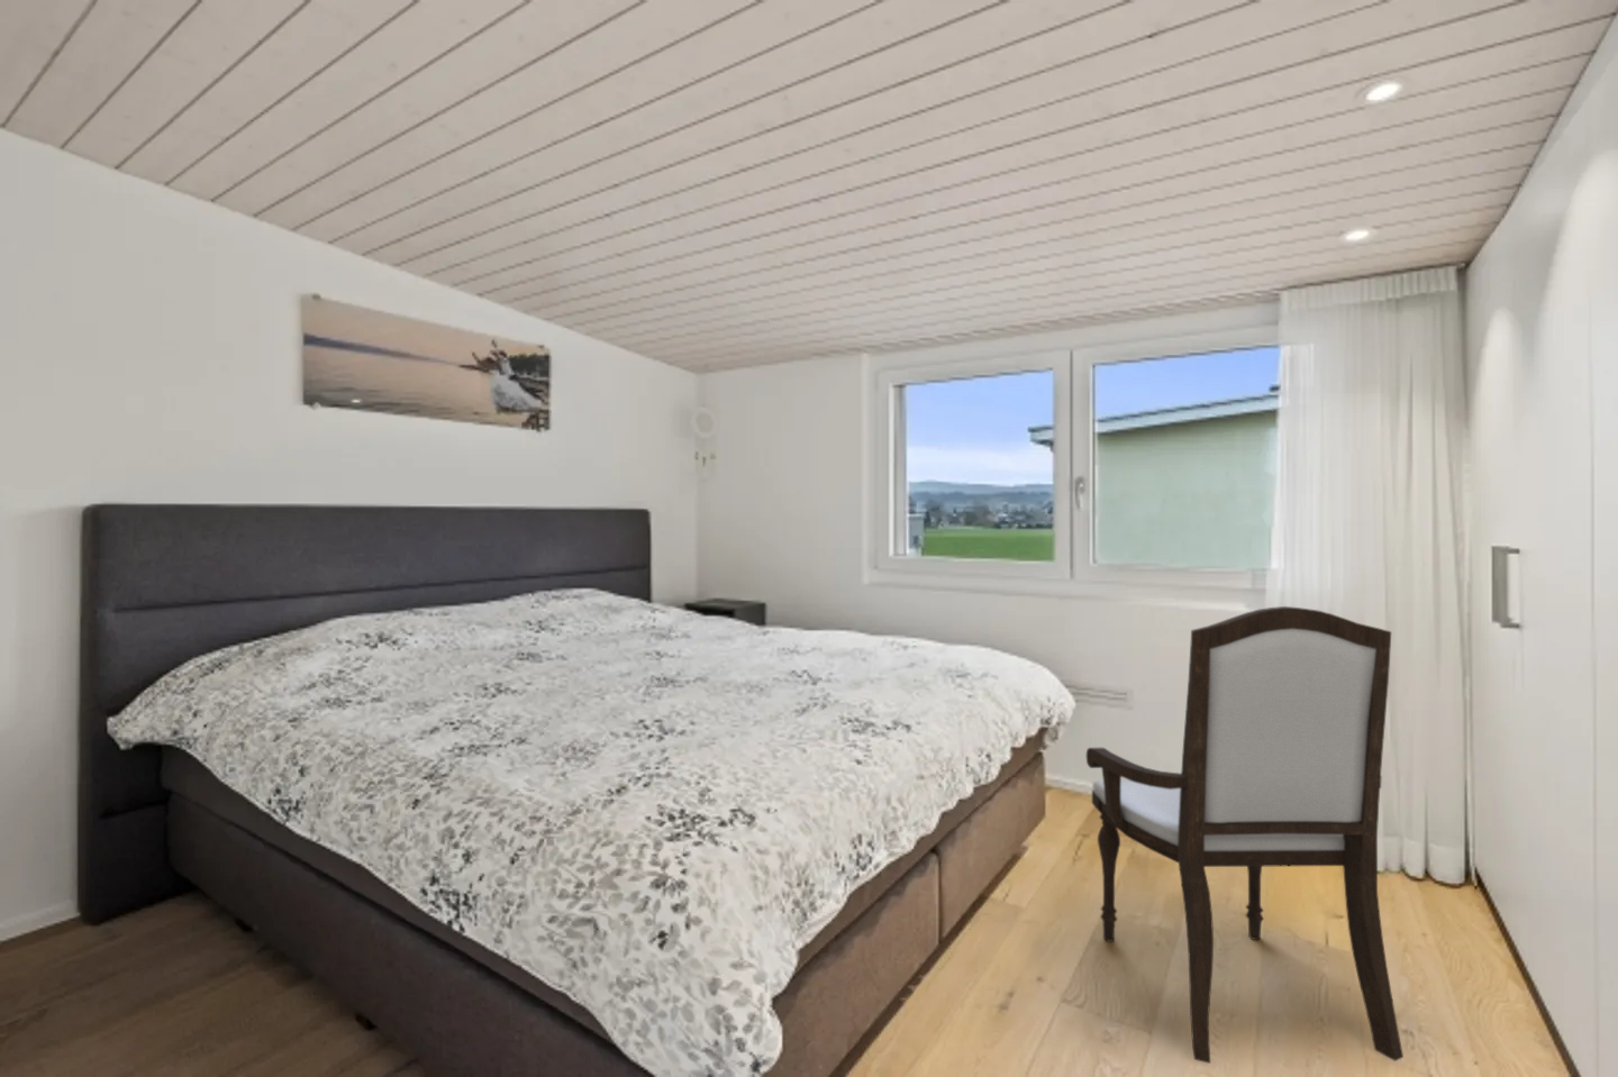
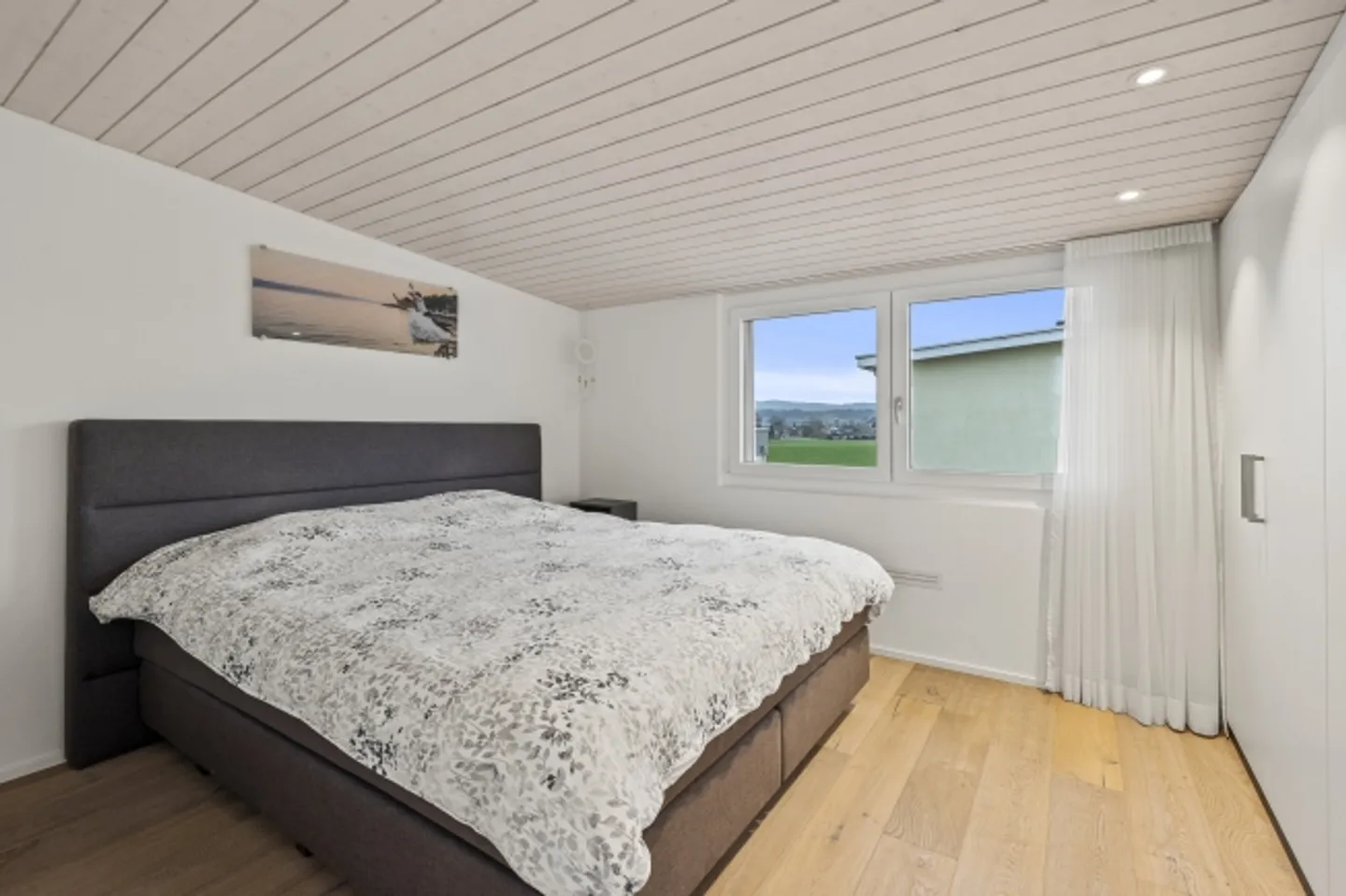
- armchair [1085,606,1404,1065]
